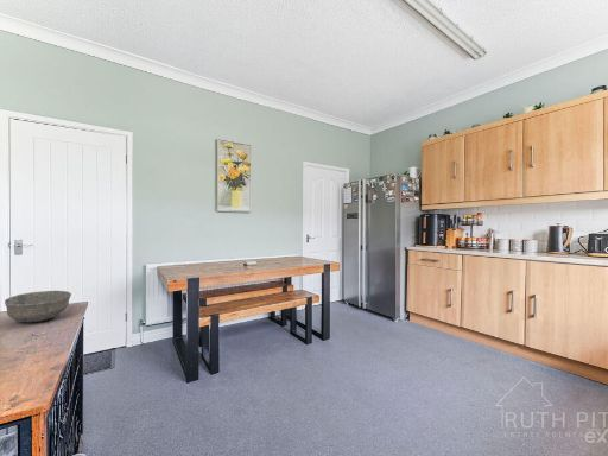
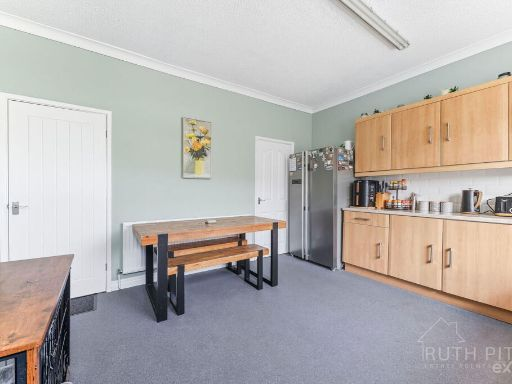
- bowl [4,290,72,323]
